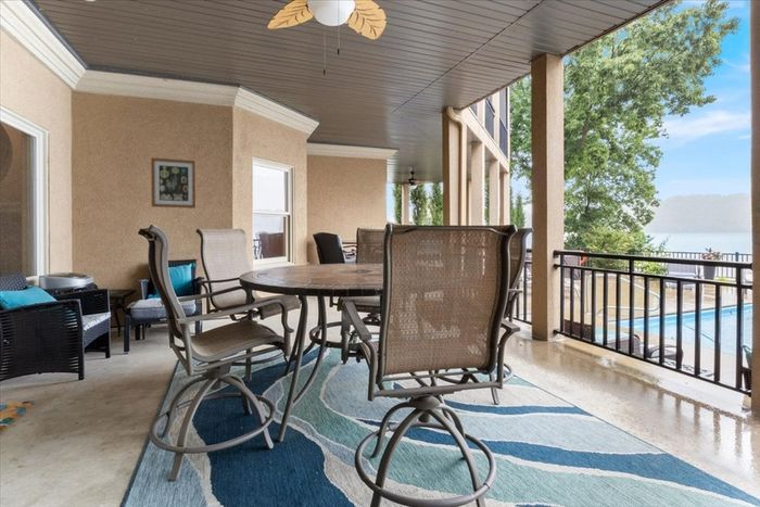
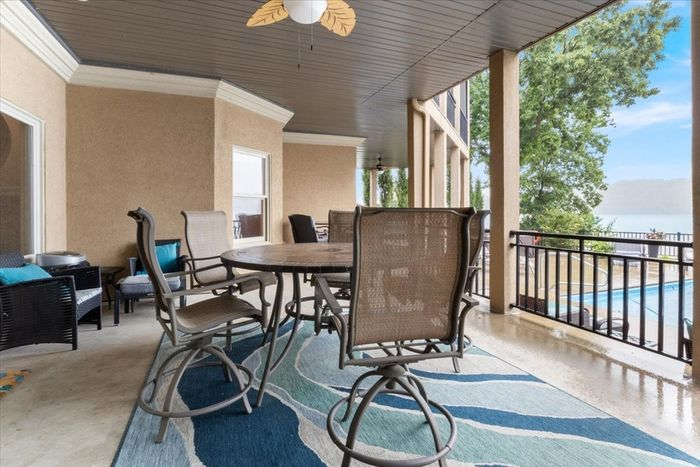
- wall art [150,156,197,210]
